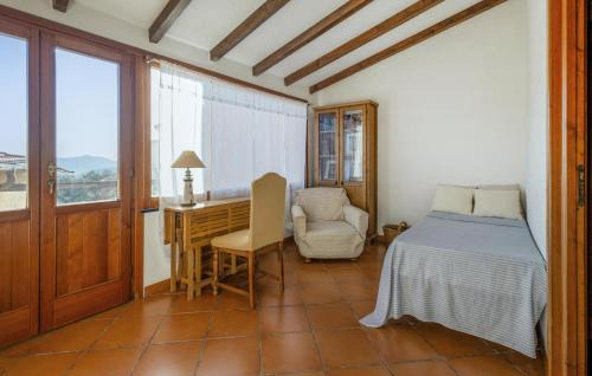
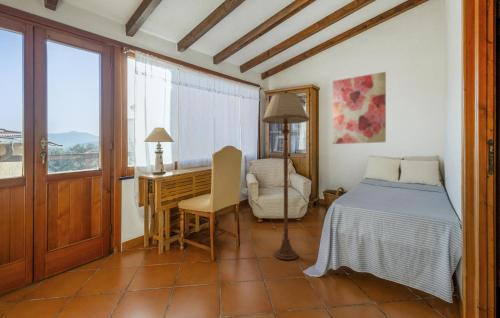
+ floor lamp [261,90,310,261]
+ wall art [332,71,387,145]
